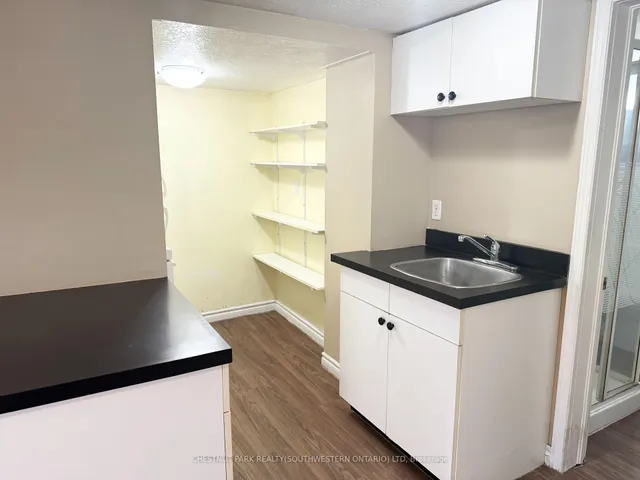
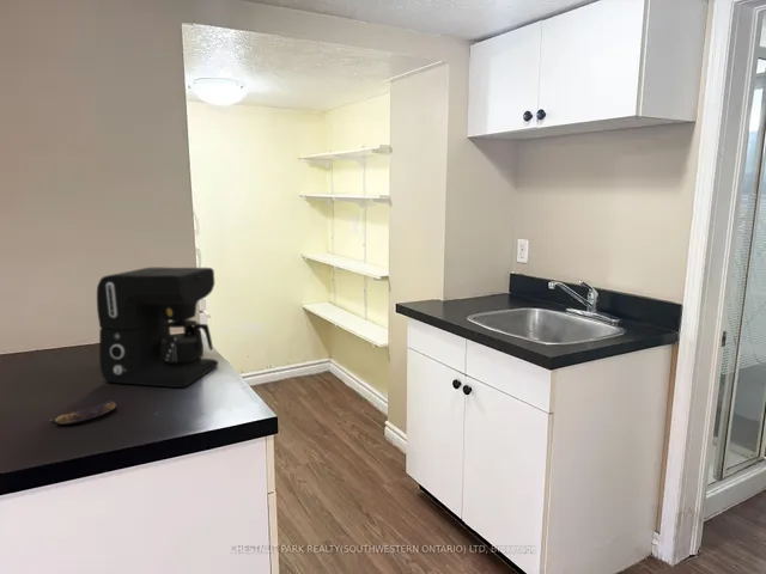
+ coffee maker [96,267,219,389]
+ banana [49,399,117,425]
